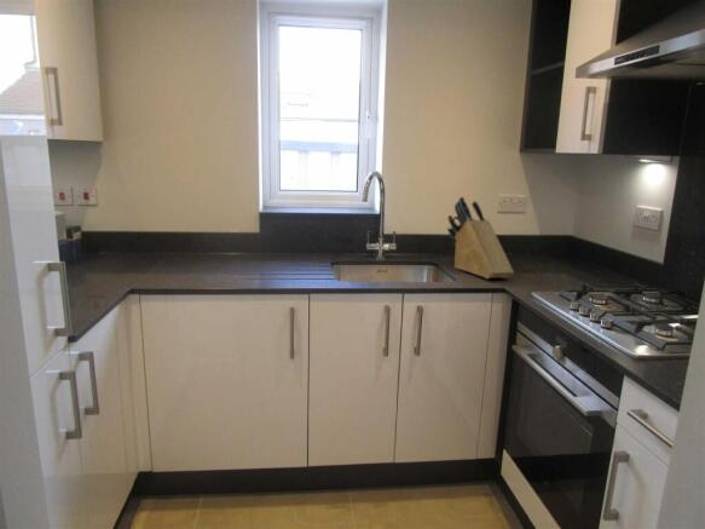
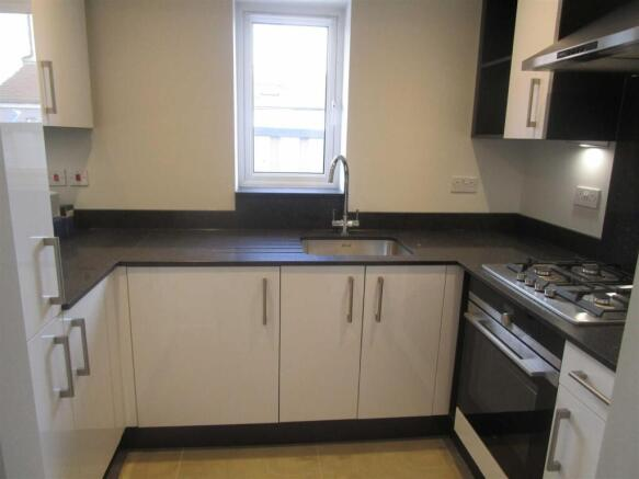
- knife block [446,196,515,280]
